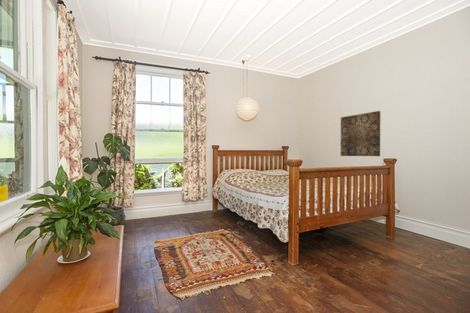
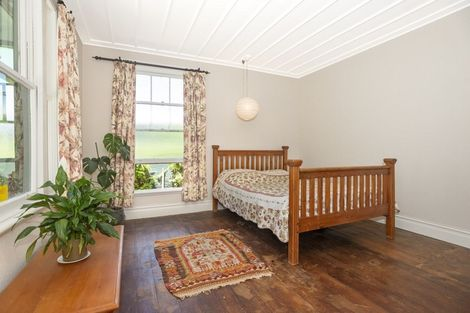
- wall art [340,110,381,157]
